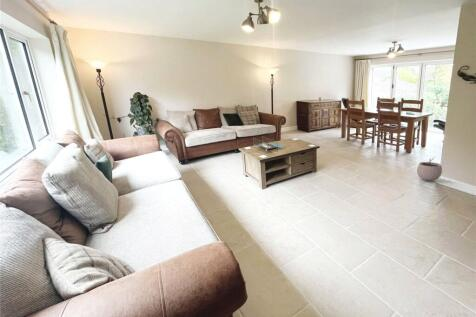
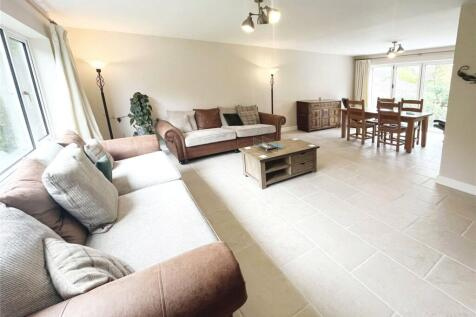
- plant pot [416,157,443,182]
